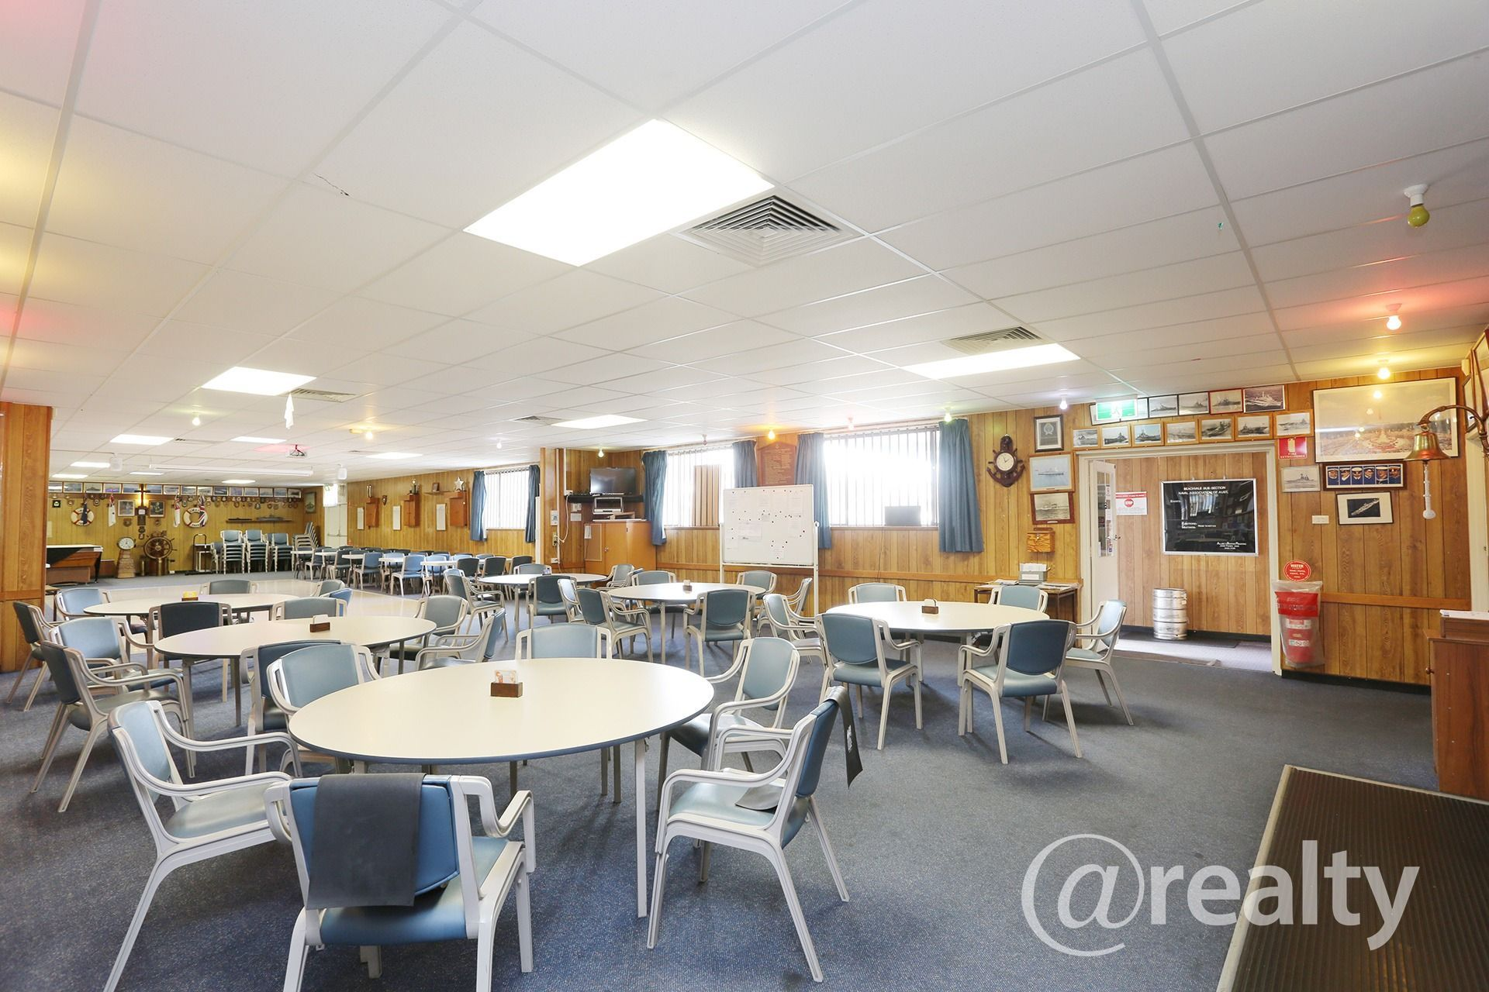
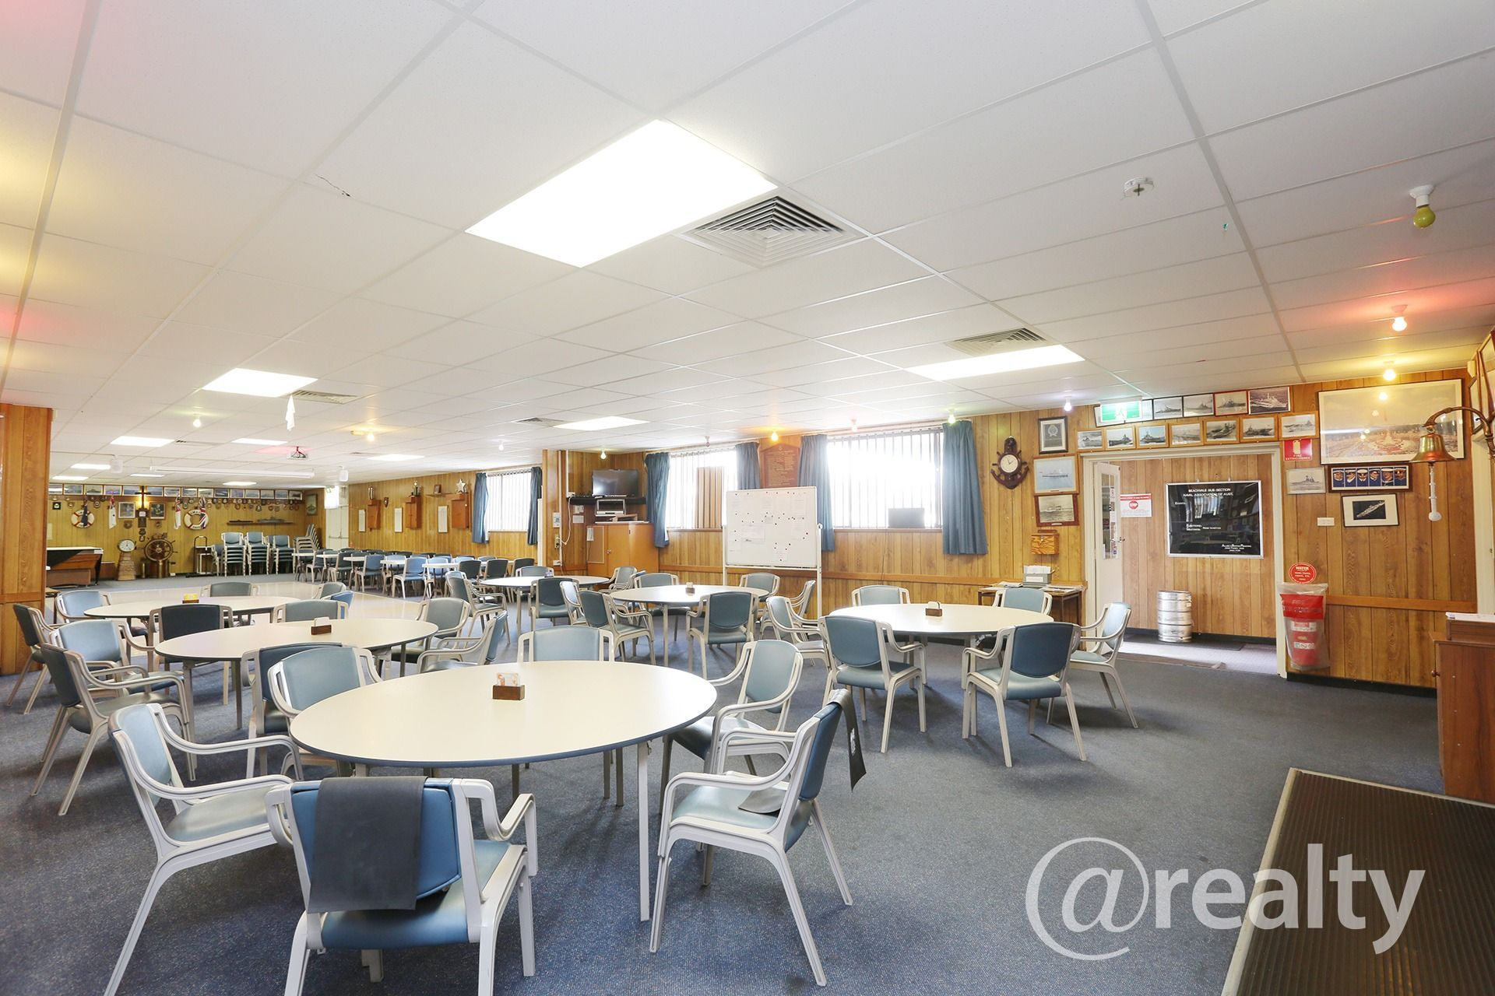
+ smoke detector [1120,176,1157,201]
